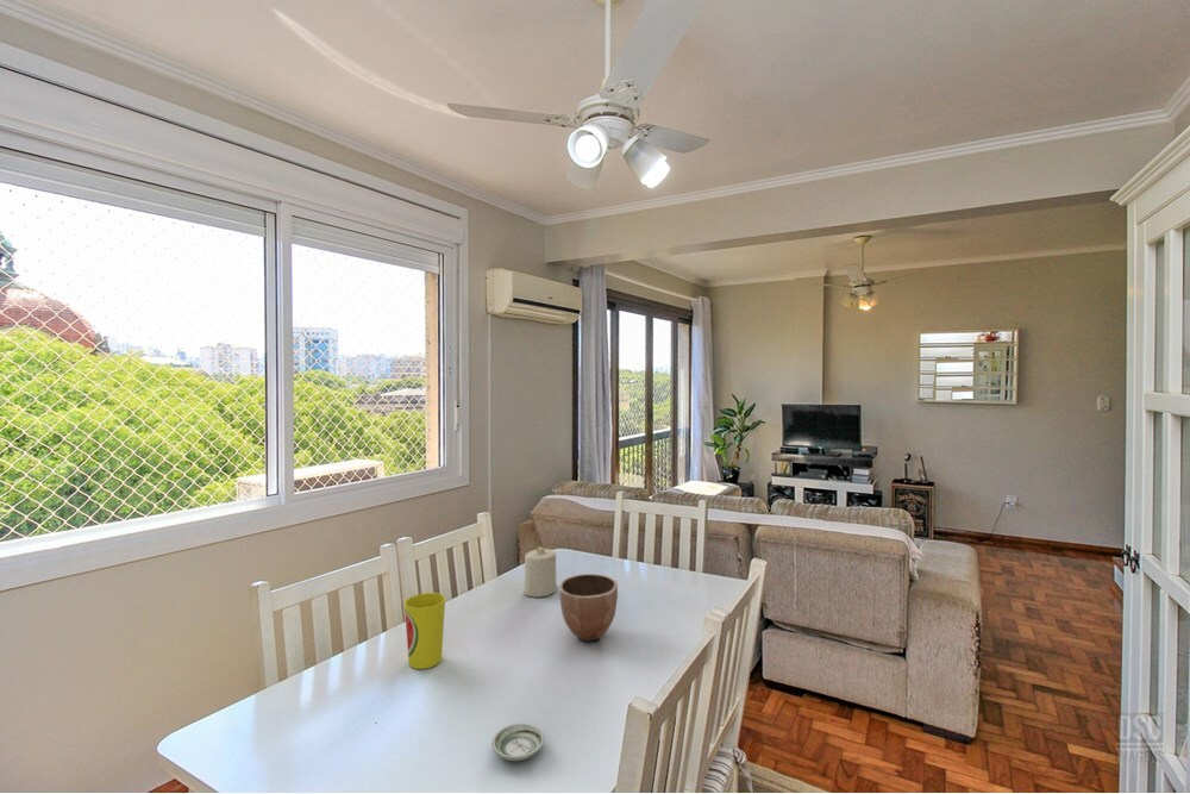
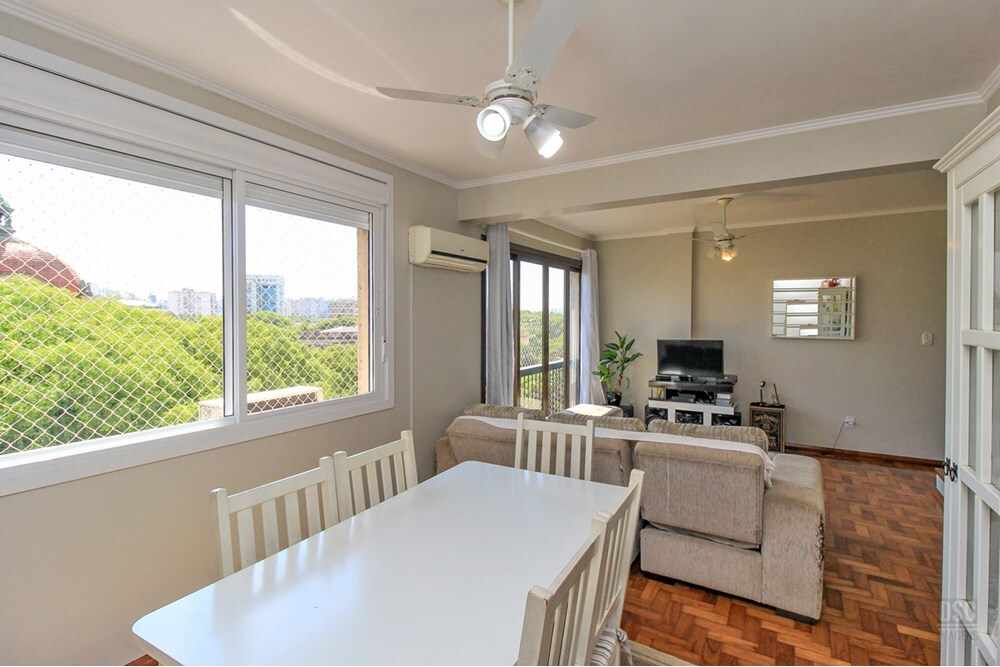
- decorative bowl [558,573,619,643]
- saucer [490,721,545,762]
- cup [403,592,446,670]
- candle [524,546,558,598]
